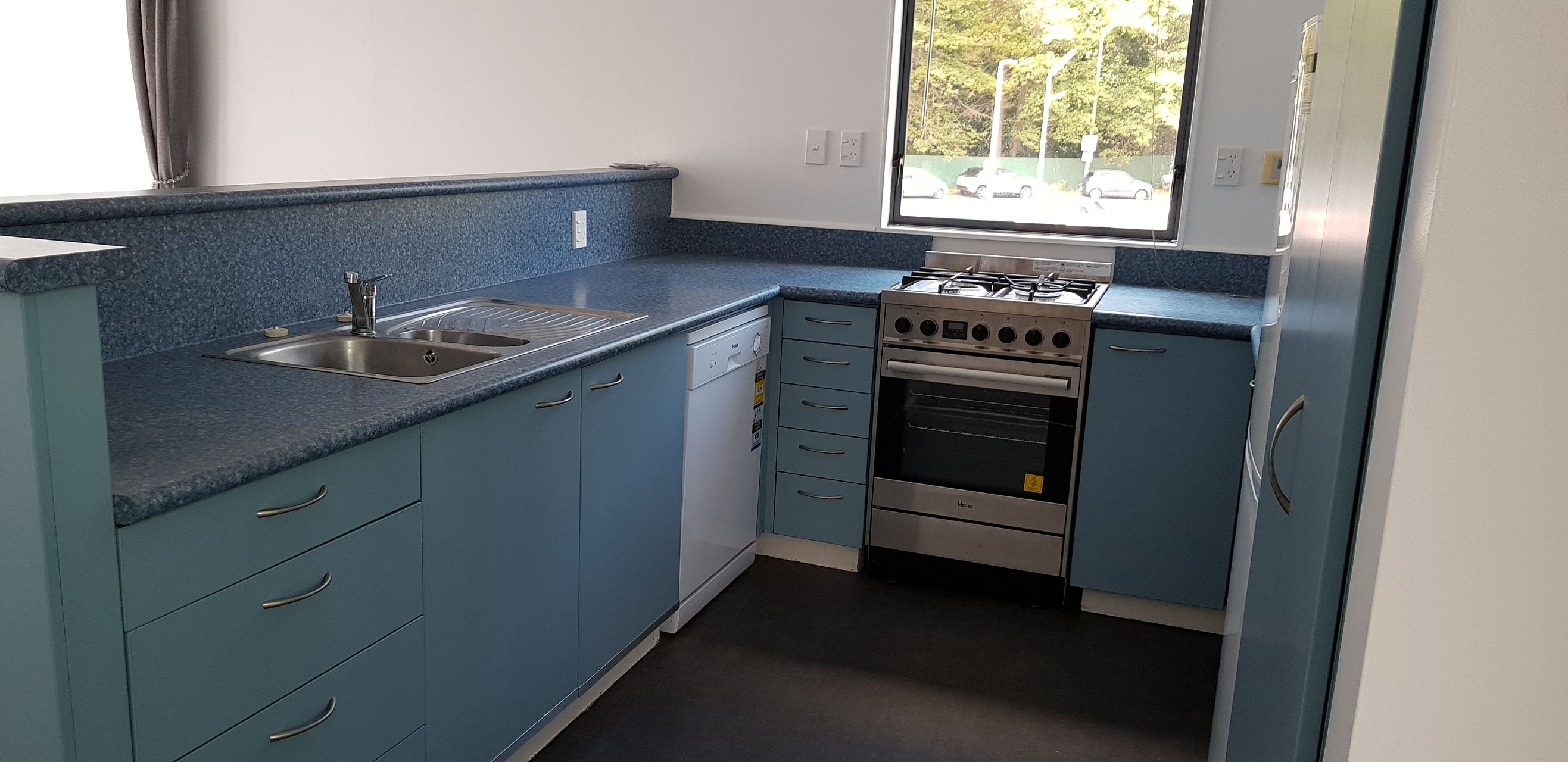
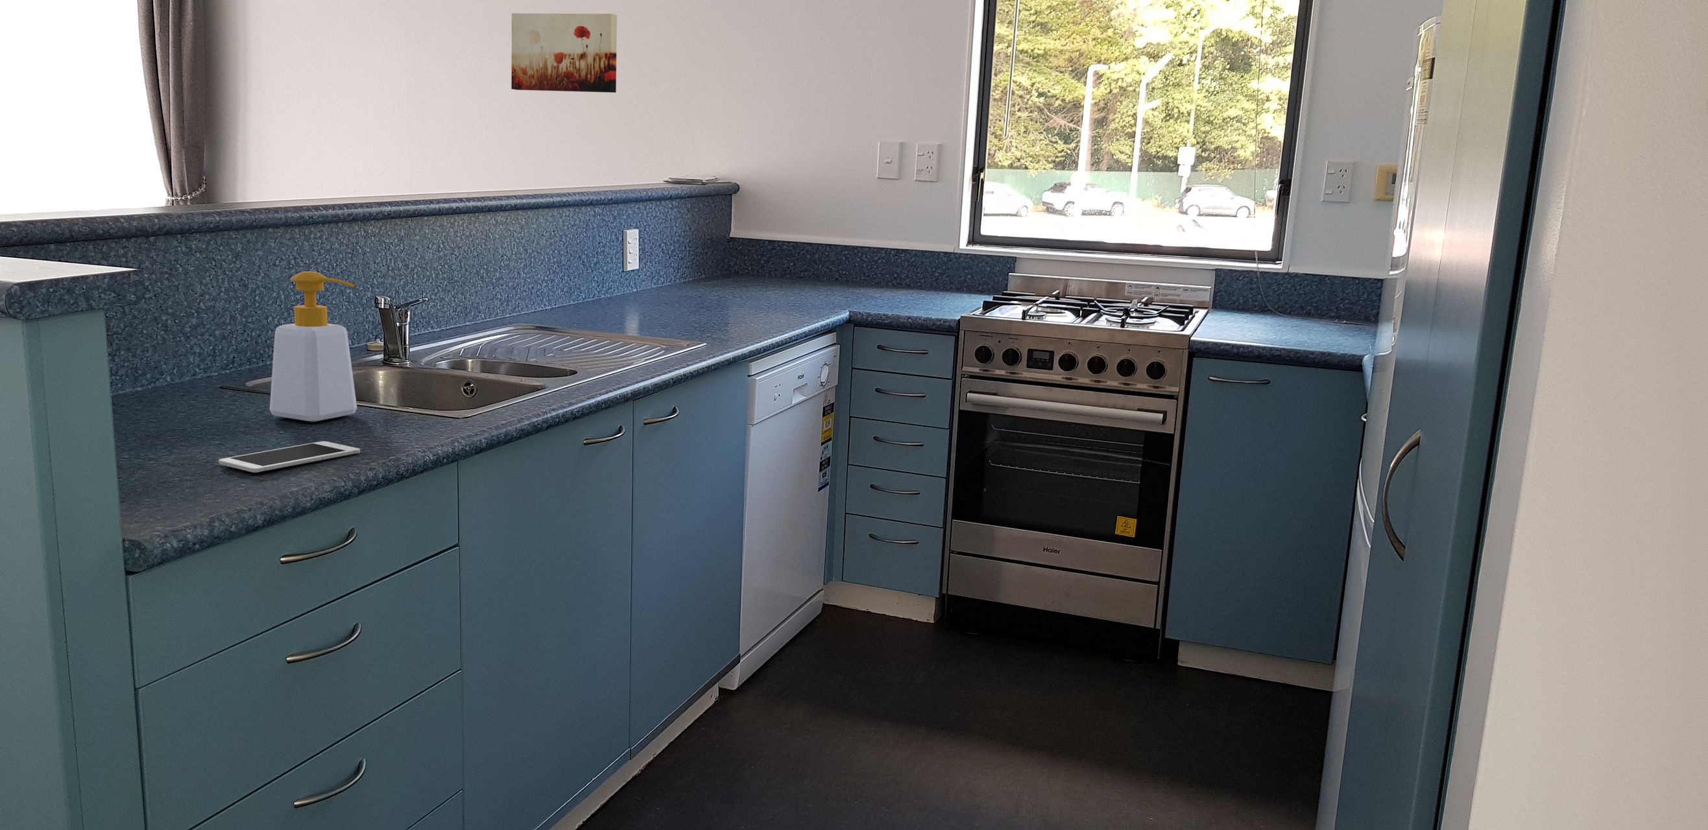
+ wall art [511,12,618,94]
+ cell phone [218,441,361,474]
+ soap bottle [269,270,357,423]
